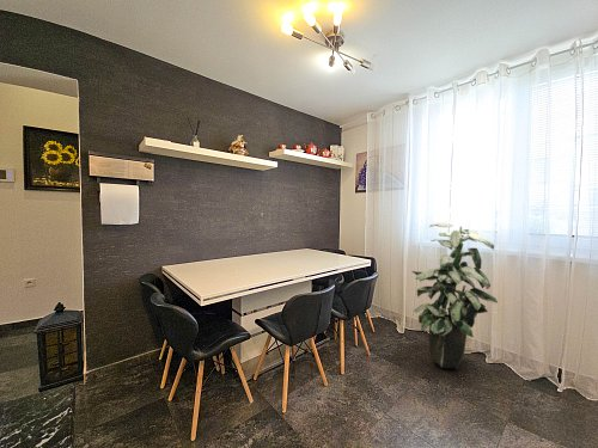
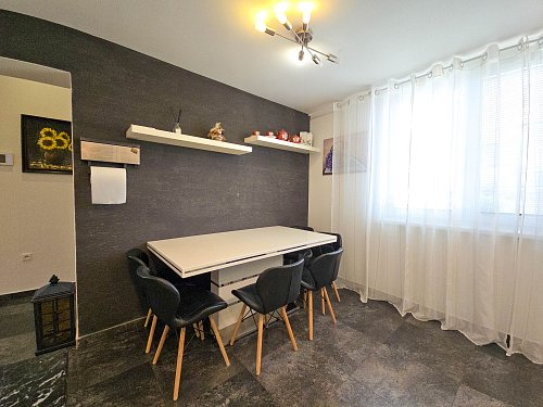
- indoor plant [411,222,499,370]
